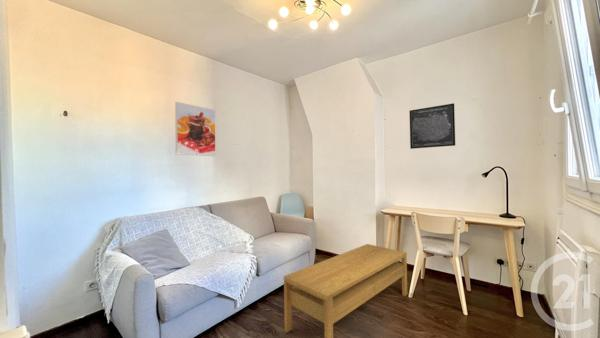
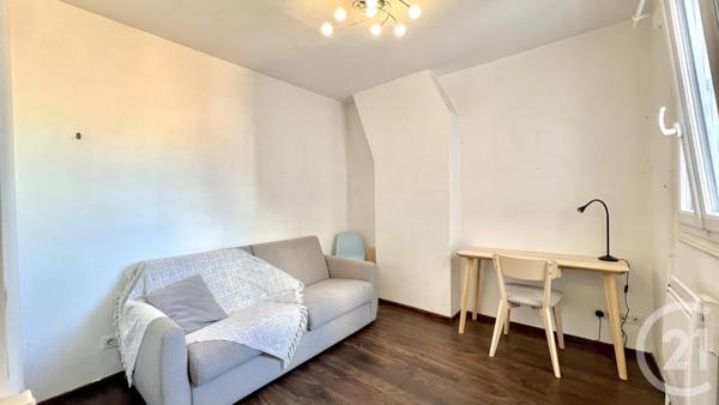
- coffee table [283,243,408,338]
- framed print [175,101,217,157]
- wall art [408,102,456,150]
